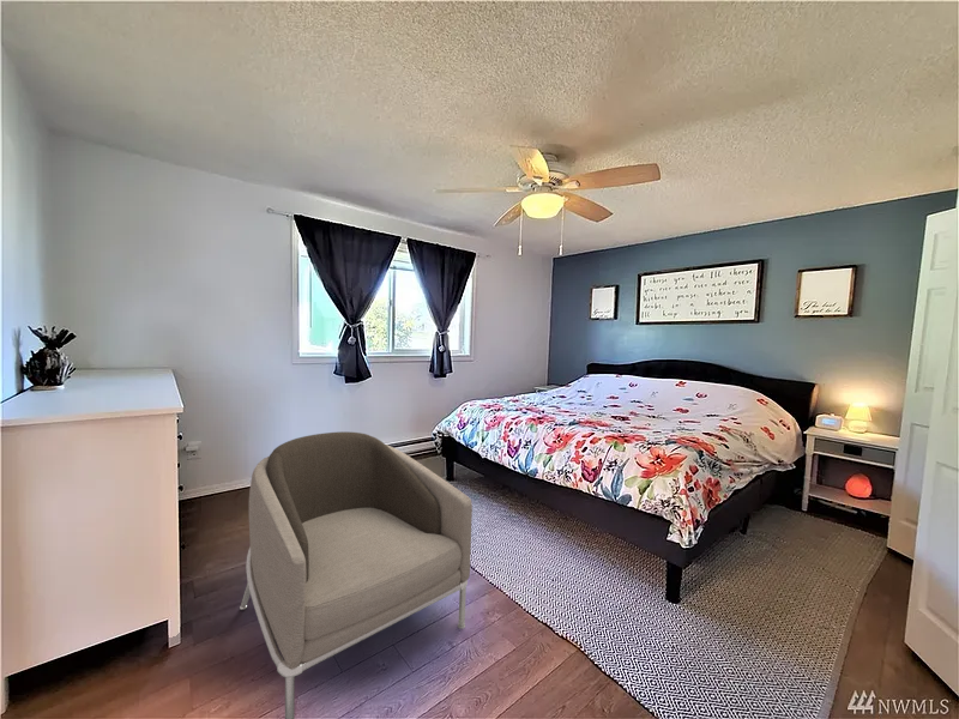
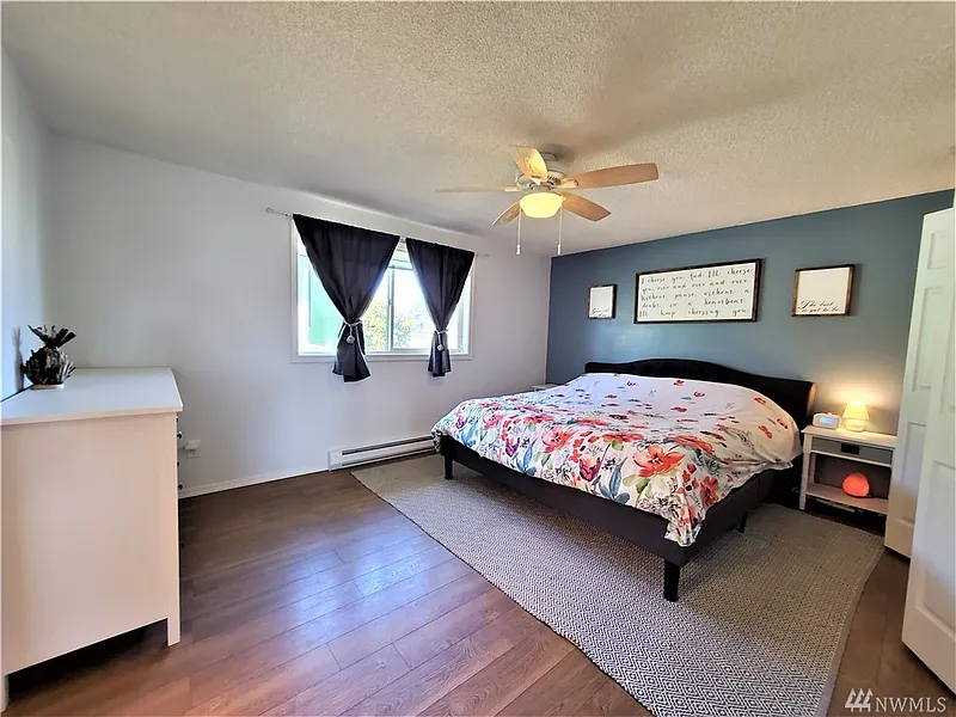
- armchair [239,430,474,719]
